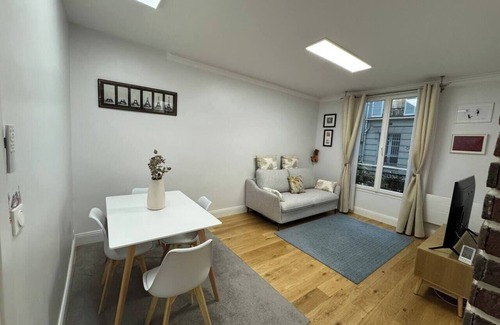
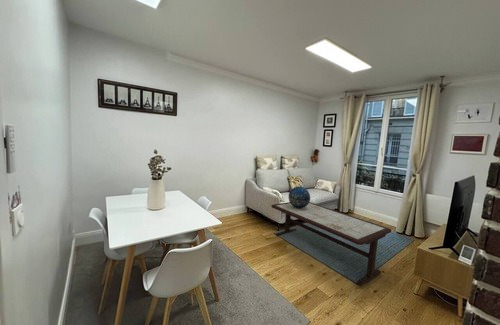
+ coffee table [270,201,392,287]
+ decorative sphere [288,186,311,208]
